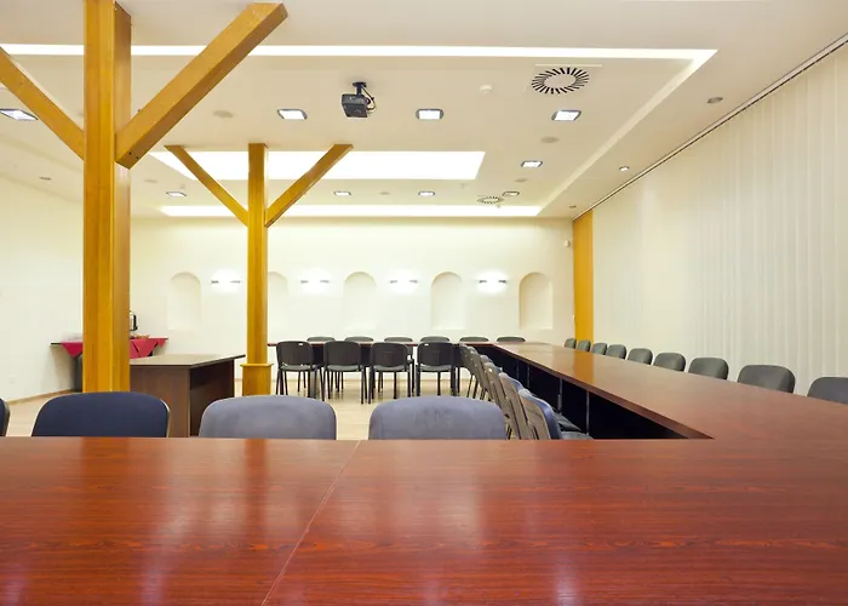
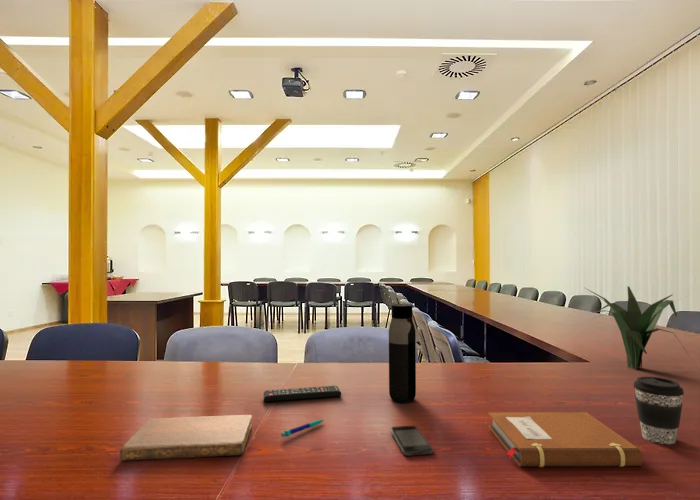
+ notebook [487,411,644,468]
+ plant [584,285,700,370]
+ pen [280,419,325,438]
+ smartphone [390,425,434,457]
+ water bottle [388,303,417,404]
+ notebook [119,414,253,462]
+ coffee cup [632,375,685,445]
+ remote control [263,385,342,403]
